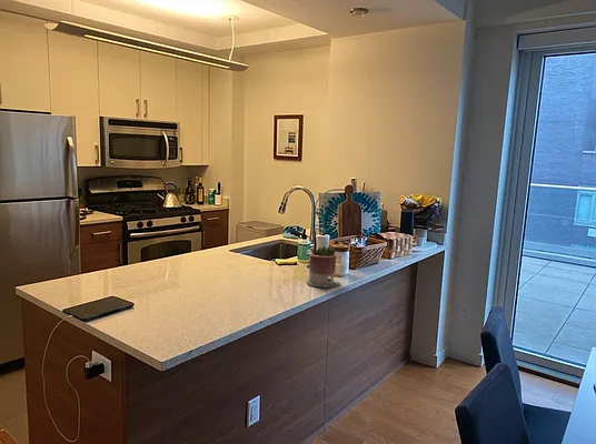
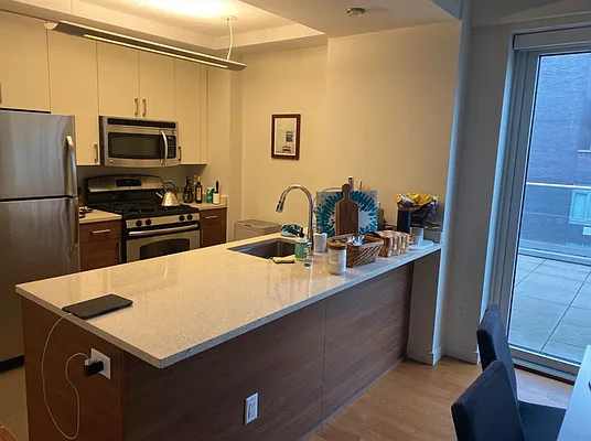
- succulent planter [305,245,341,289]
